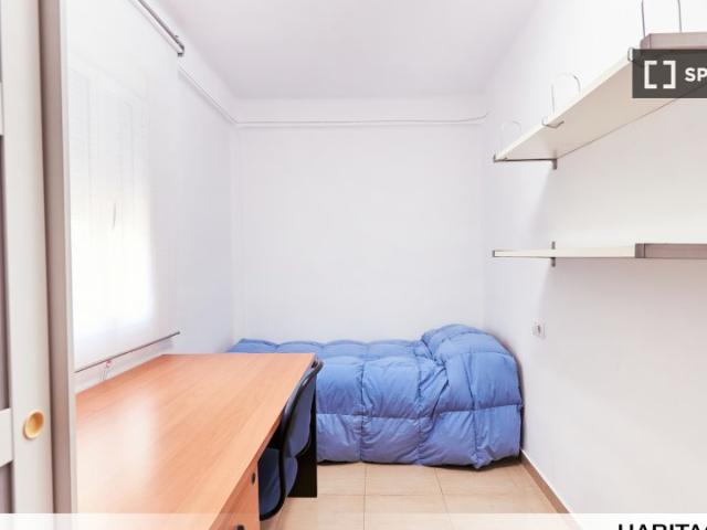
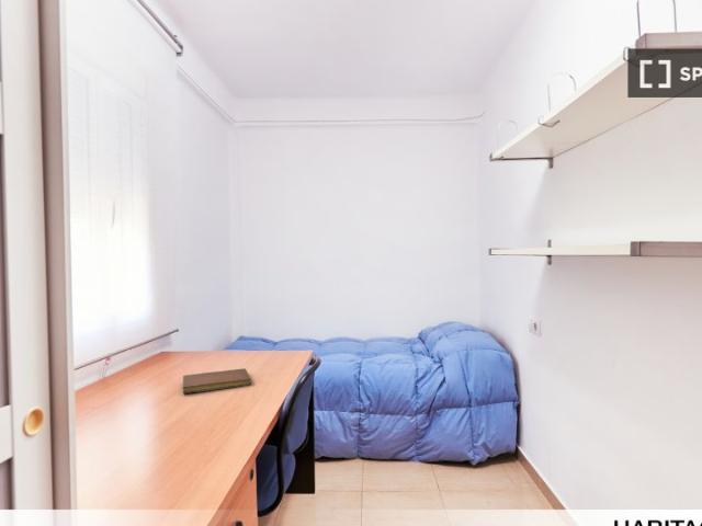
+ notebook [182,367,252,395]
